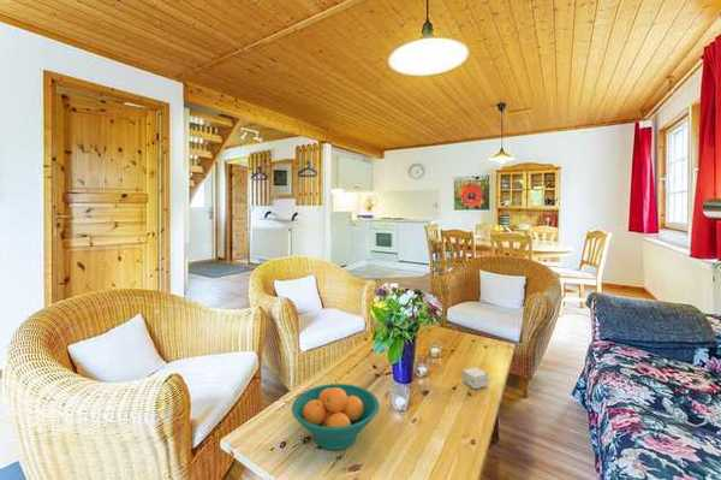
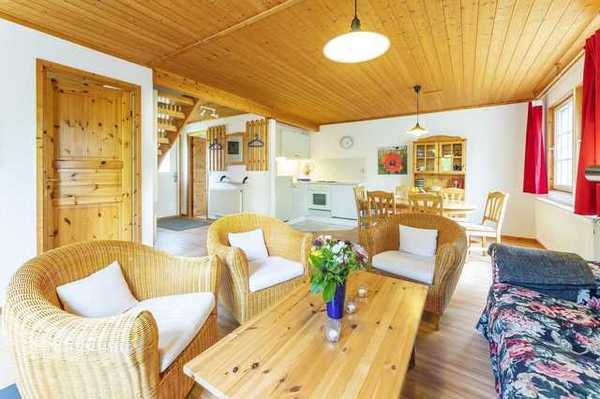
- fruit bowl [291,383,381,451]
- small box [461,367,490,390]
